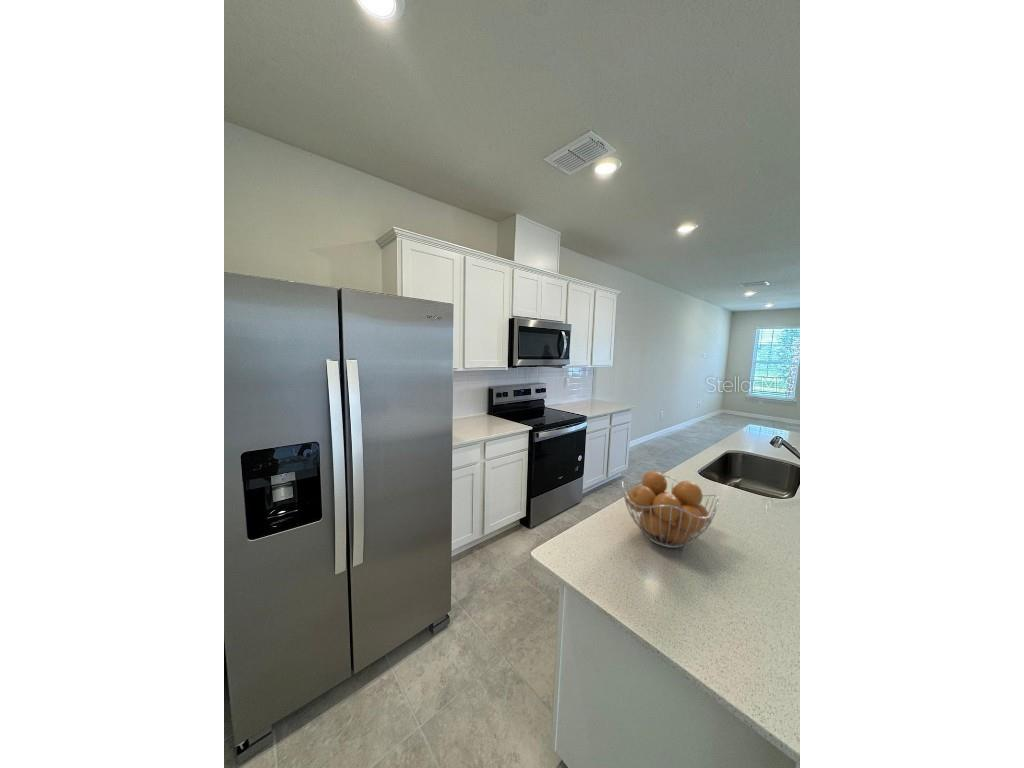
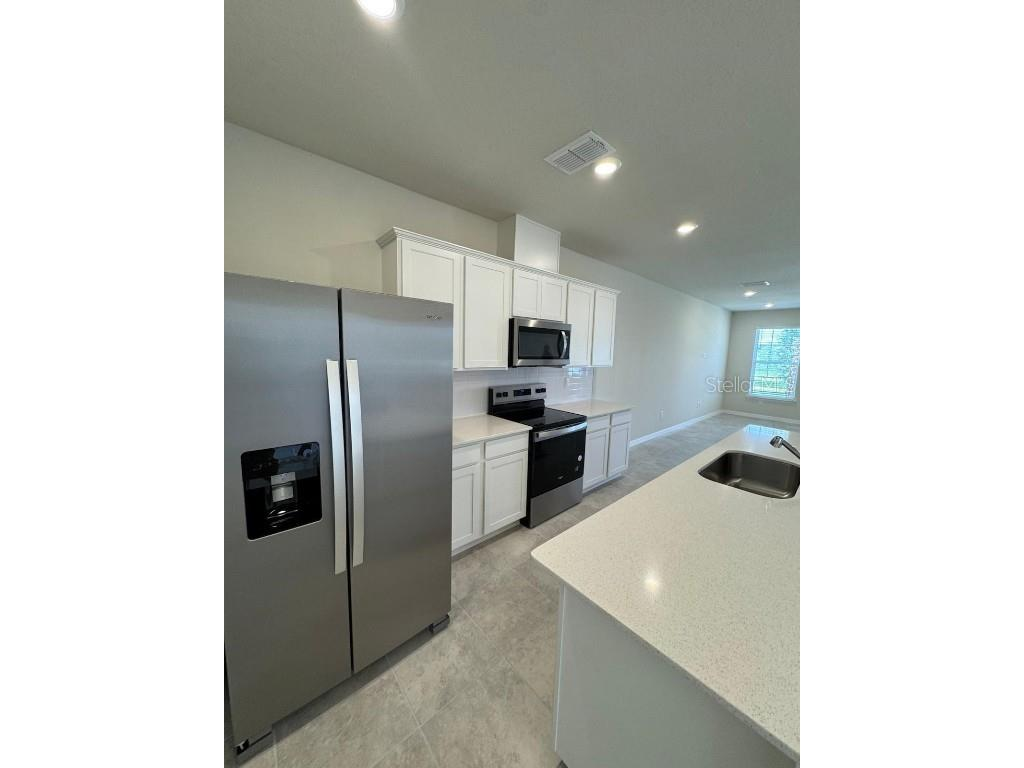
- fruit basket [621,470,720,549]
